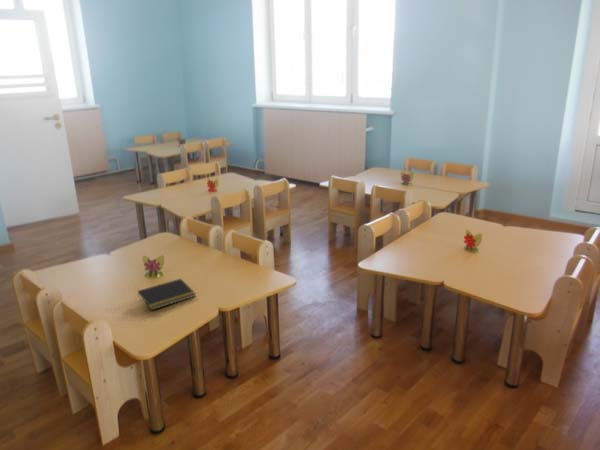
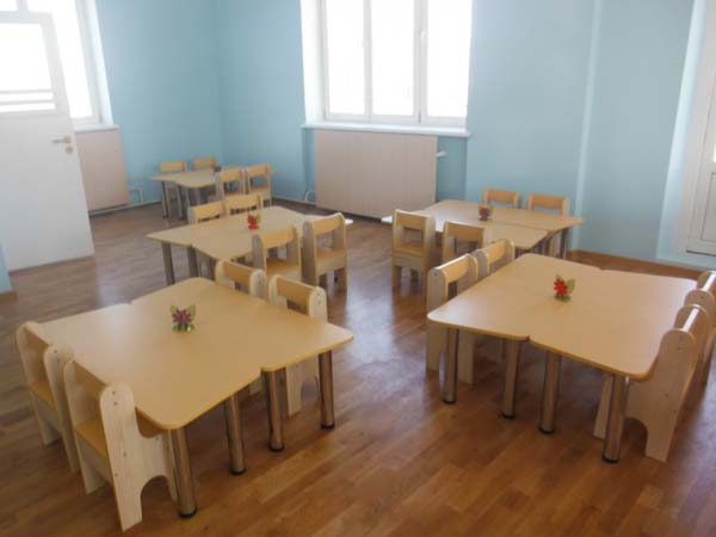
- notepad [137,278,196,311]
